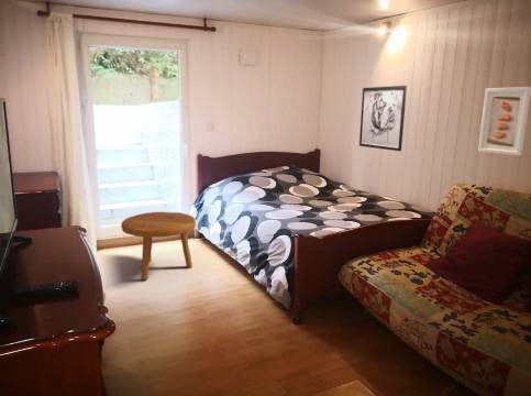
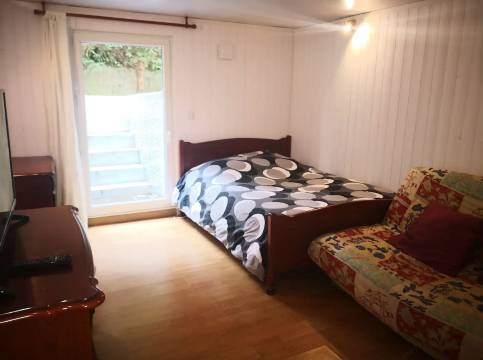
- footstool [120,211,197,282]
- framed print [477,86,531,157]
- wall art [358,85,408,152]
